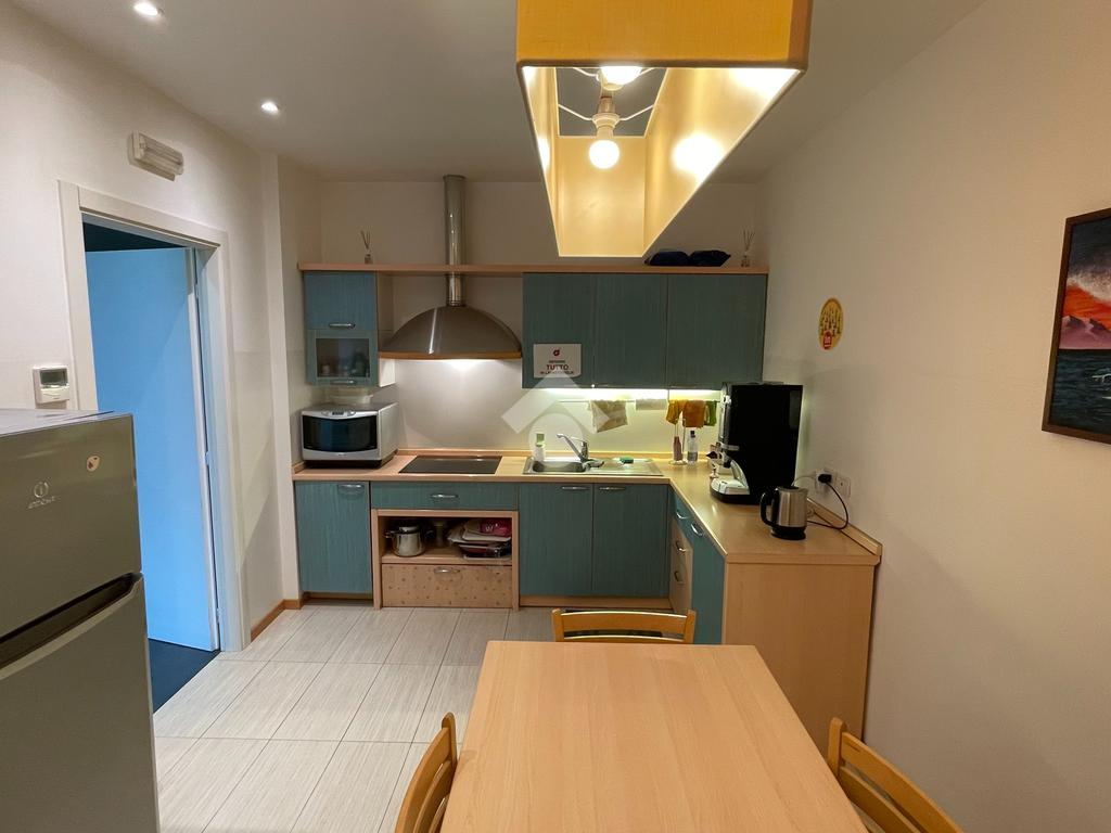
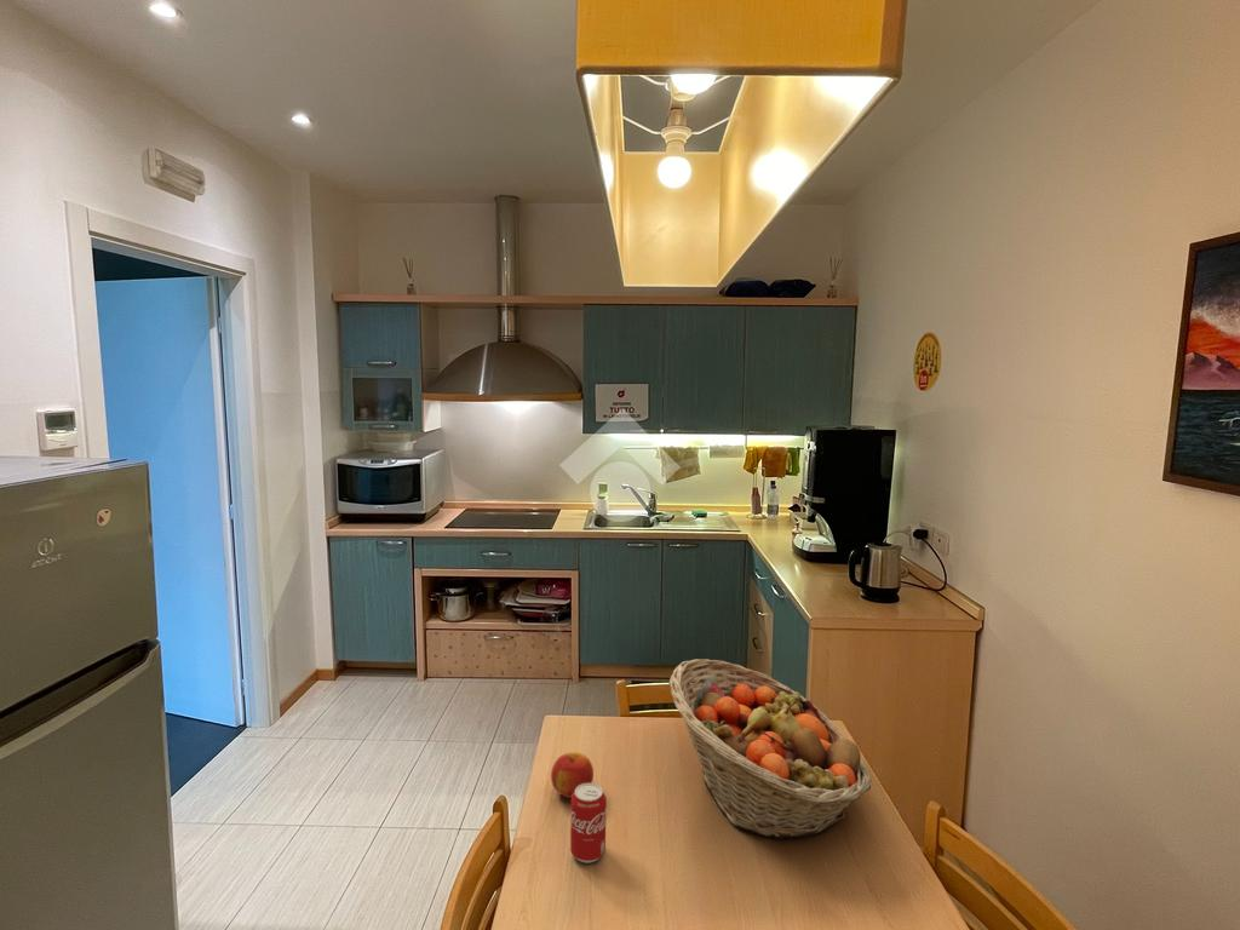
+ apple [550,751,595,799]
+ beverage can [569,782,608,865]
+ fruit basket [667,658,872,839]
